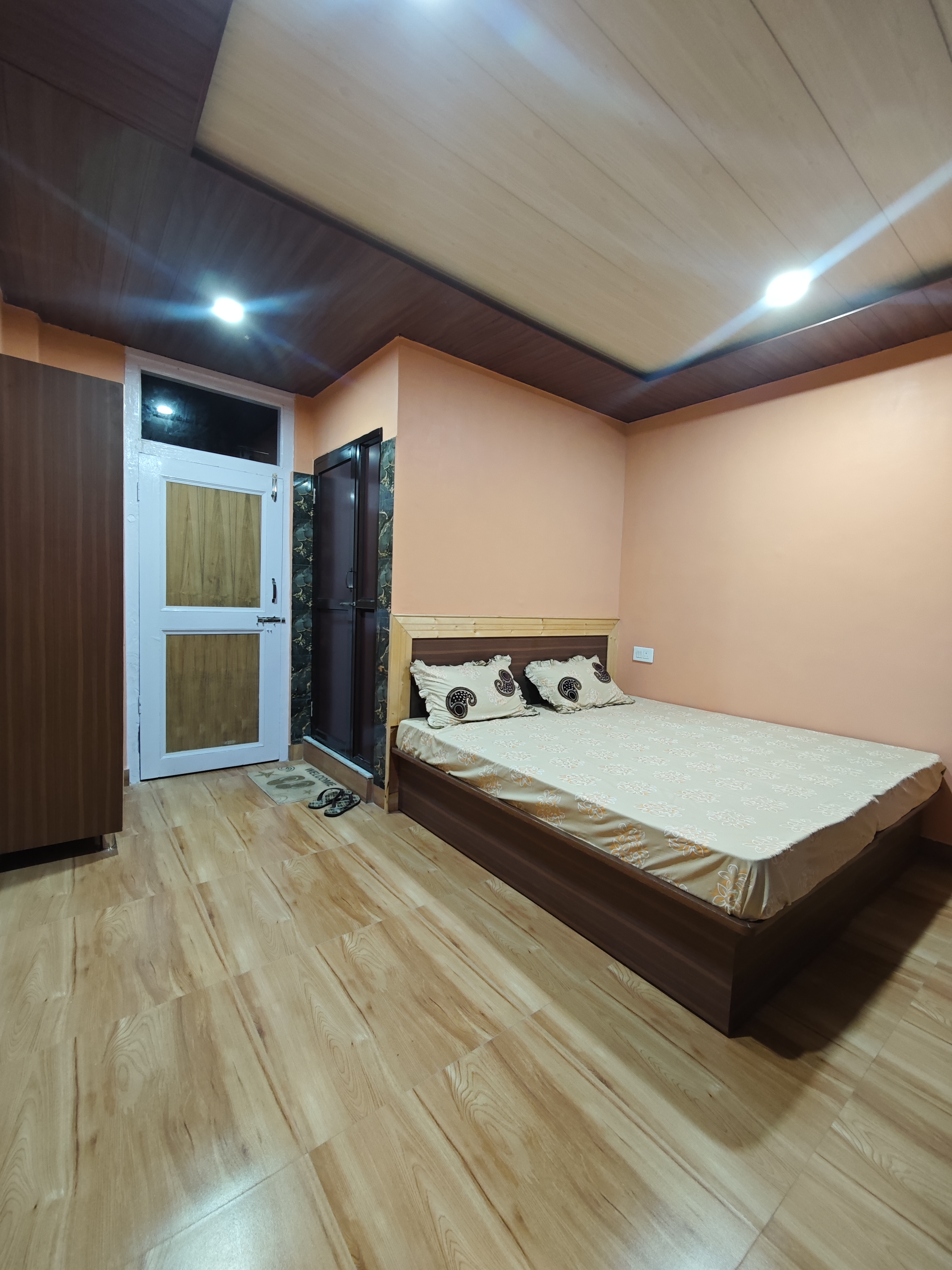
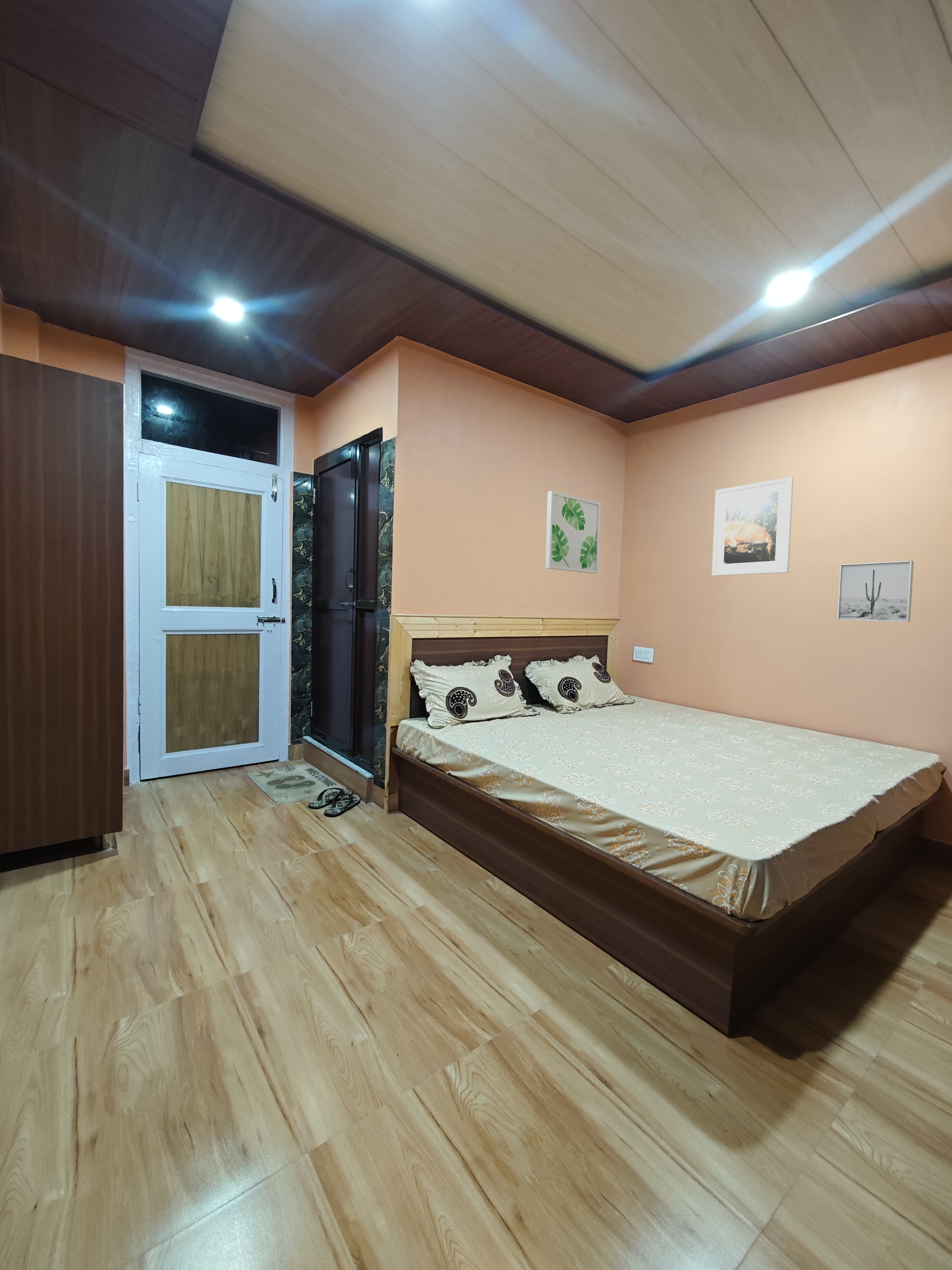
+ wall art [837,560,914,622]
+ wall art [545,490,601,574]
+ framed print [712,477,794,576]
